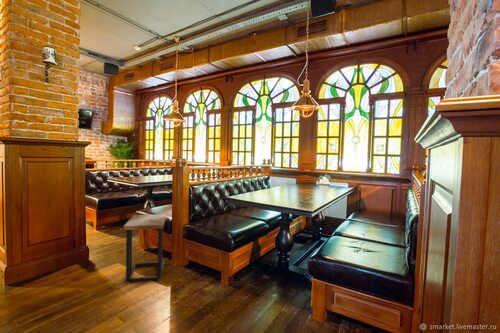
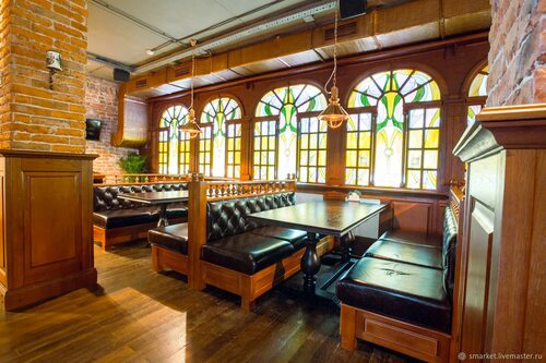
- side table [123,213,167,284]
